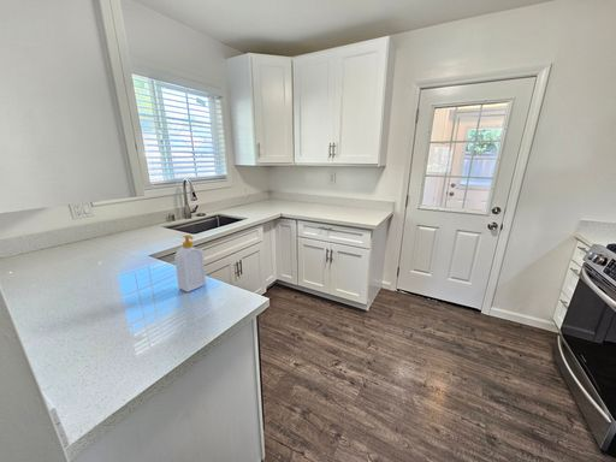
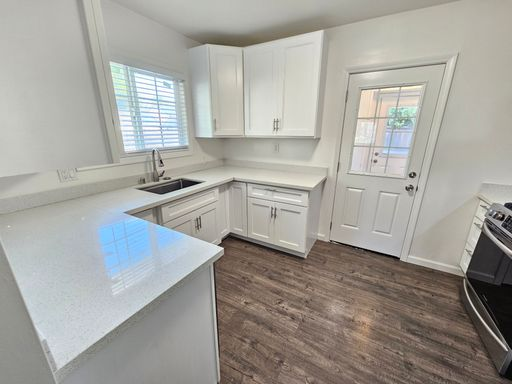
- soap bottle [173,233,207,294]
